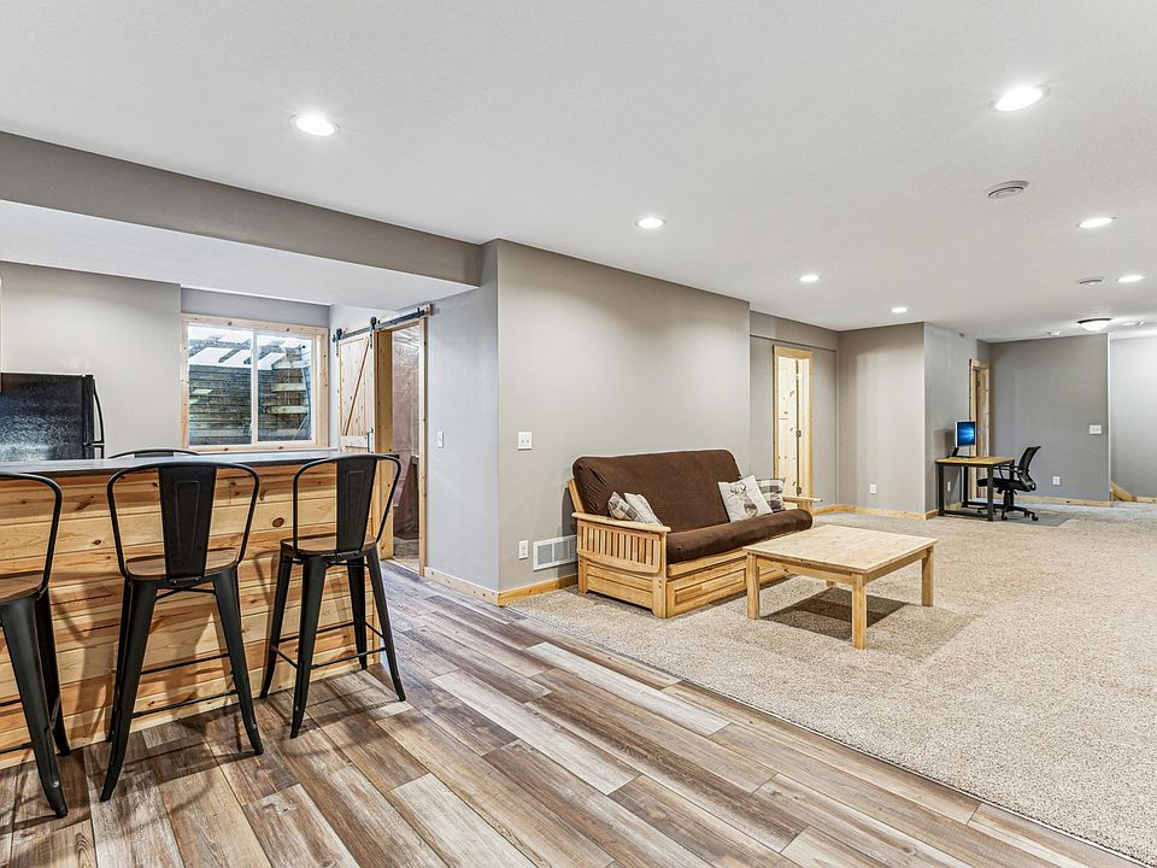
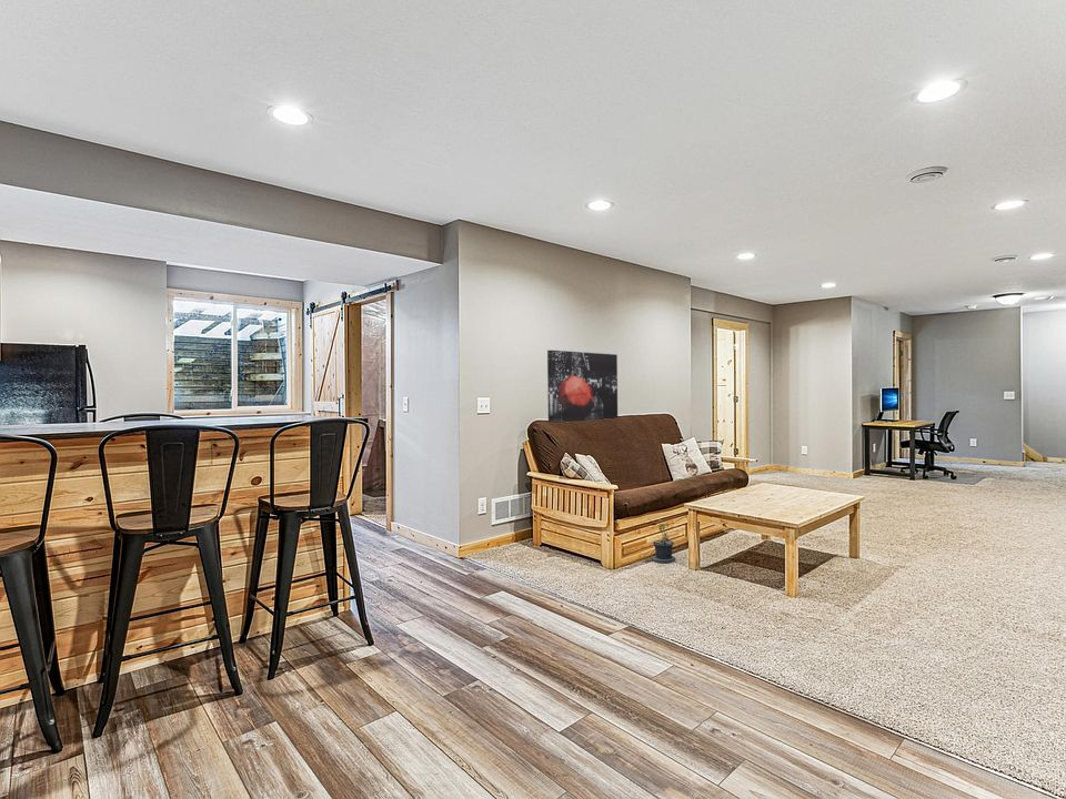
+ wall art [546,350,619,423]
+ potted plant [644,518,676,564]
